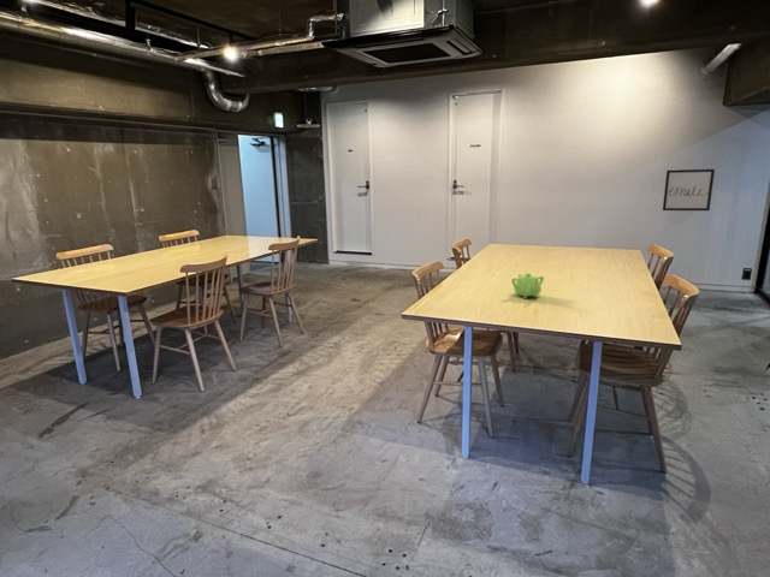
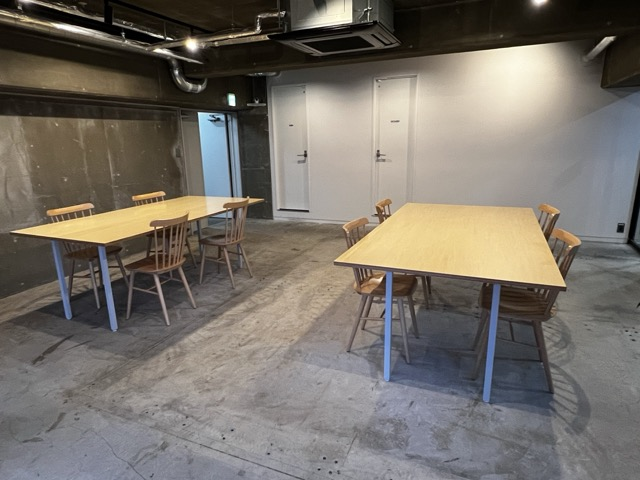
- wall art [662,168,716,212]
- teapot [510,272,545,299]
